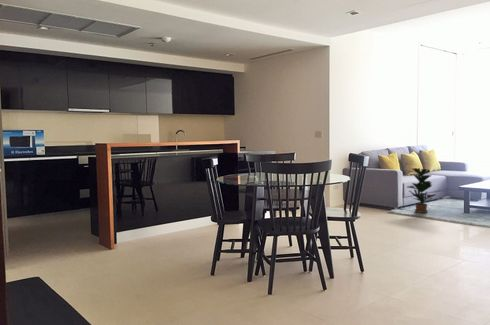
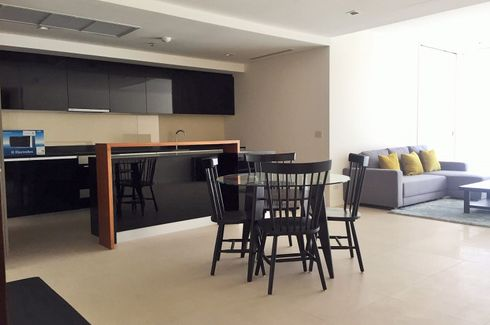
- potted plant [406,167,436,214]
